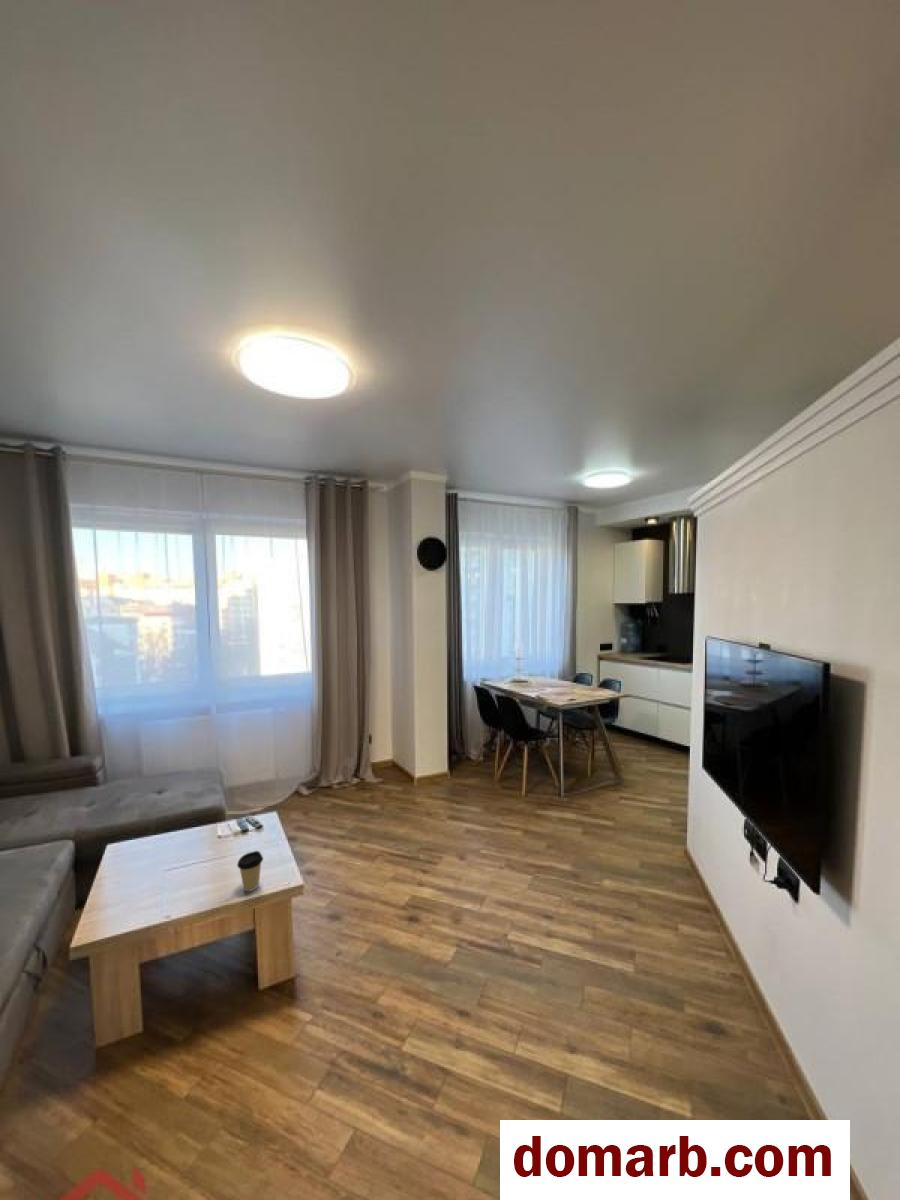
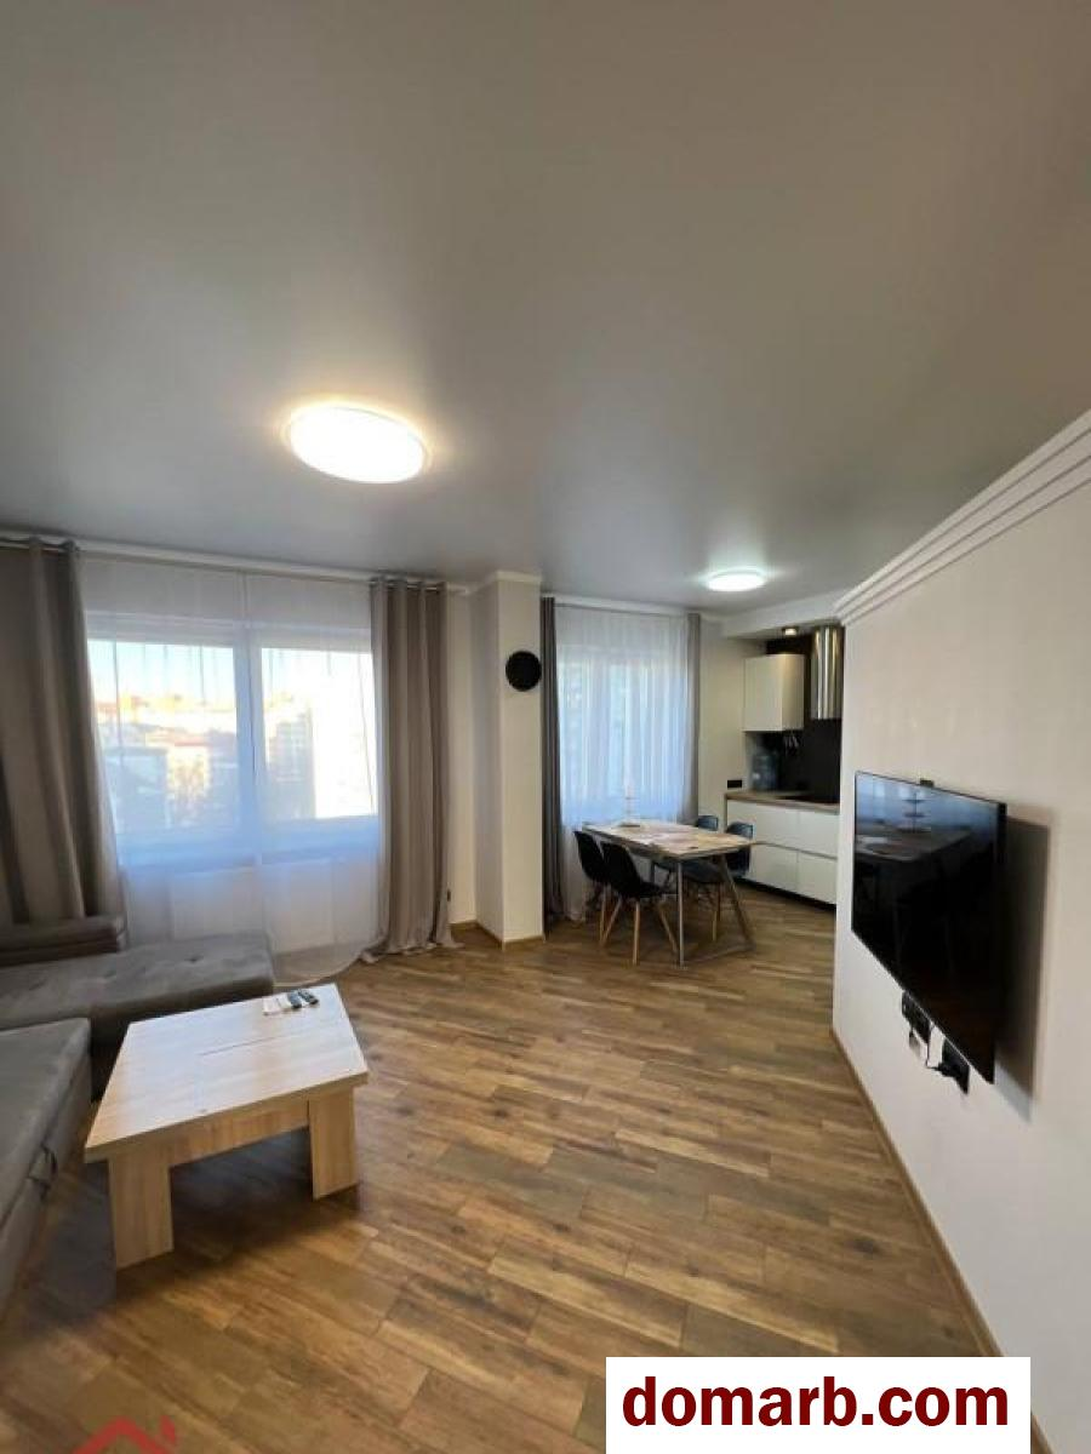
- coffee cup [236,850,264,892]
